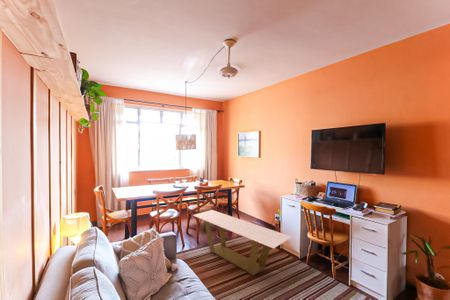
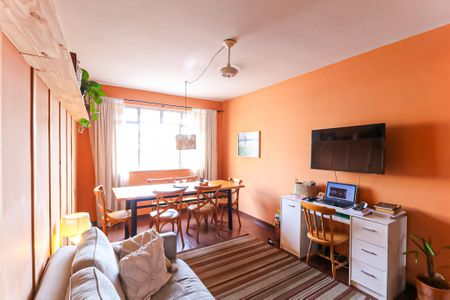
- coffee table [192,209,292,276]
